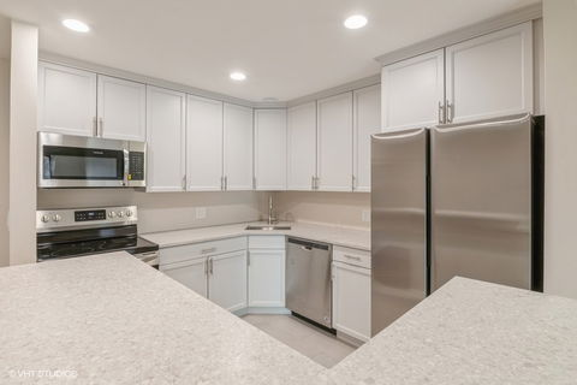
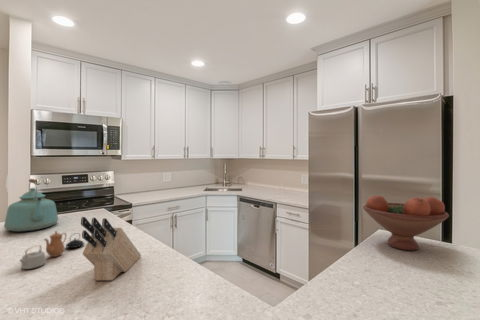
+ fruit bowl [362,194,450,251]
+ knife block [80,216,142,281]
+ teapot [18,230,85,270]
+ kettle [3,178,59,233]
